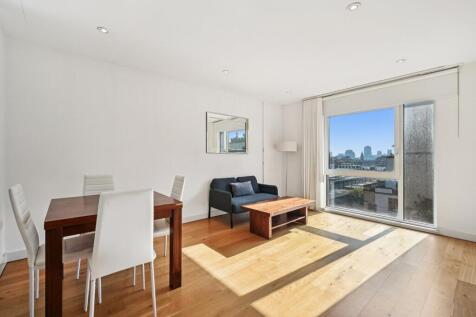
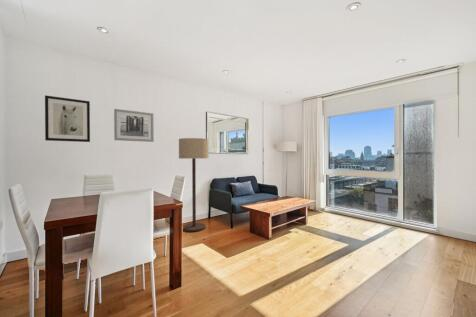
+ wall art [113,108,155,143]
+ wall art [44,94,91,143]
+ floor lamp [178,137,210,233]
